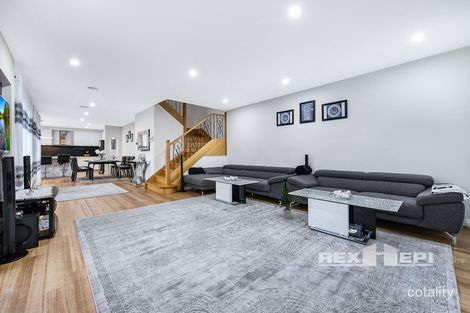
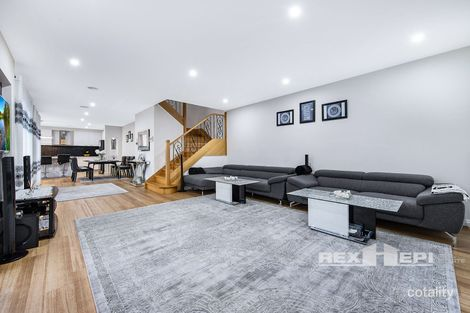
- indoor plant [274,186,299,220]
